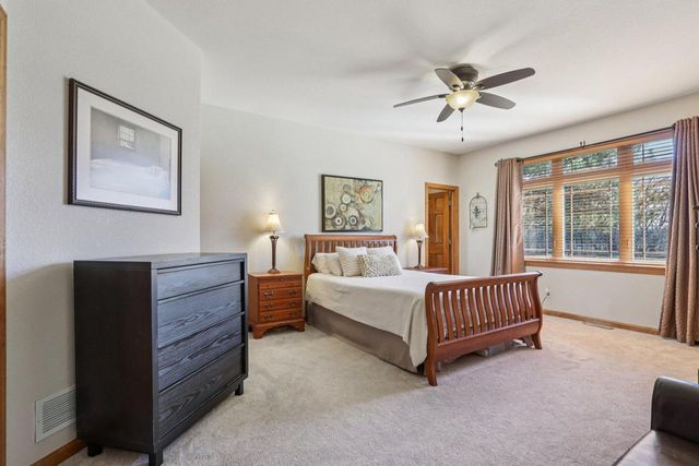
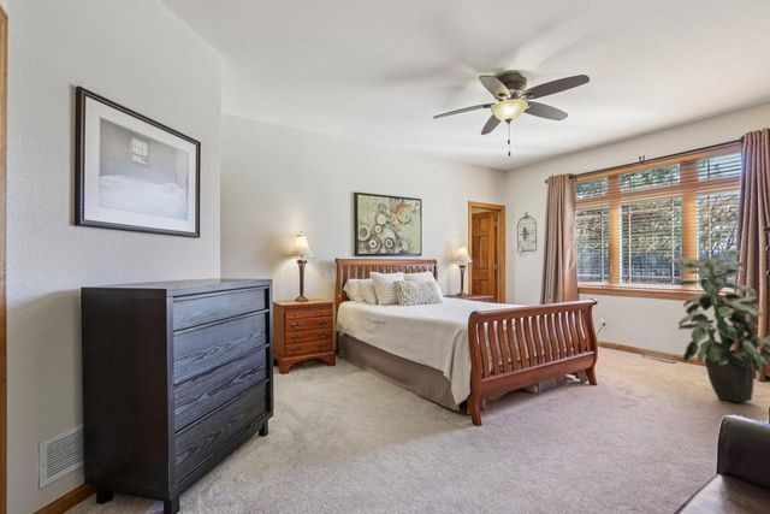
+ indoor plant [667,249,770,403]
